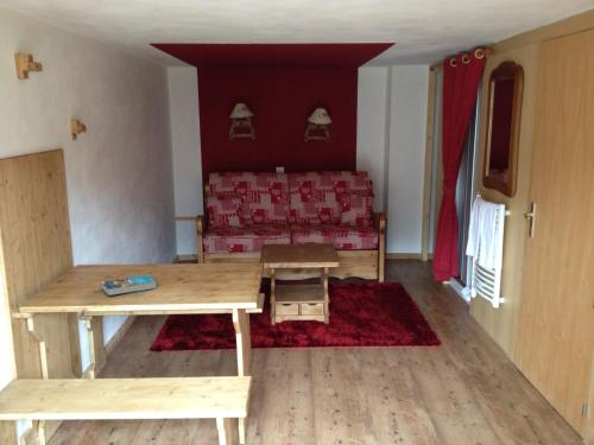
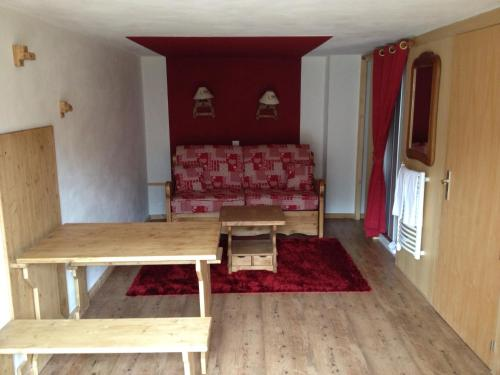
- book [100,274,158,297]
